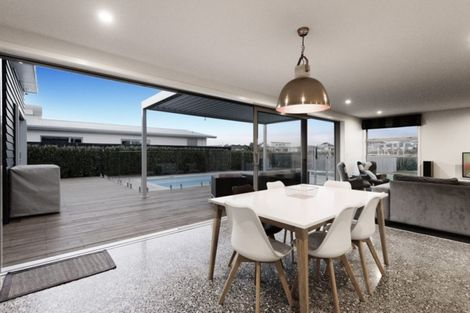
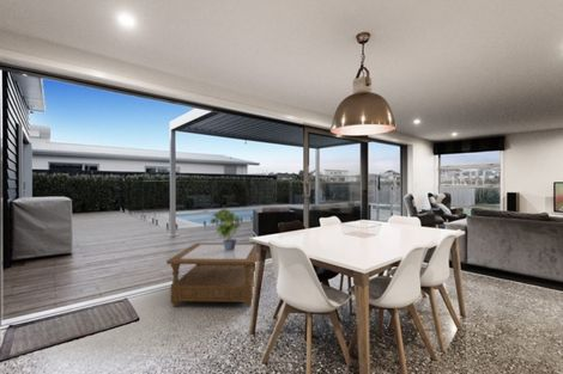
+ coffee table [165,241,258,308]
+ potted plant [207,206,242,251]
